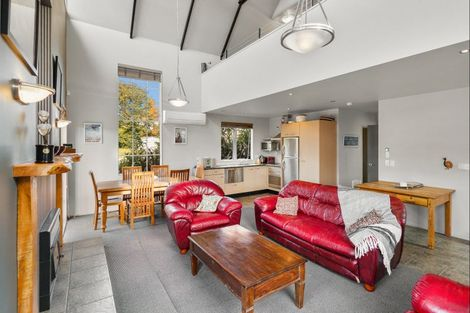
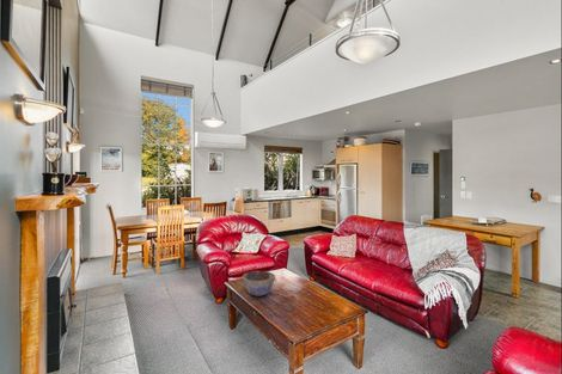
+ bowl [239,270,279,296]
